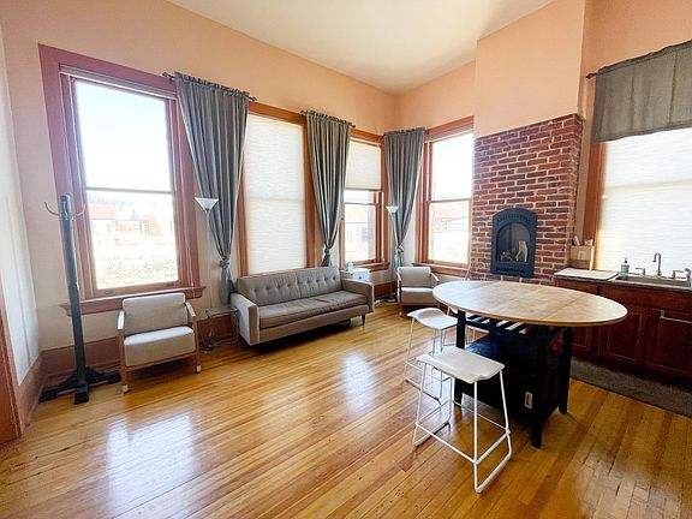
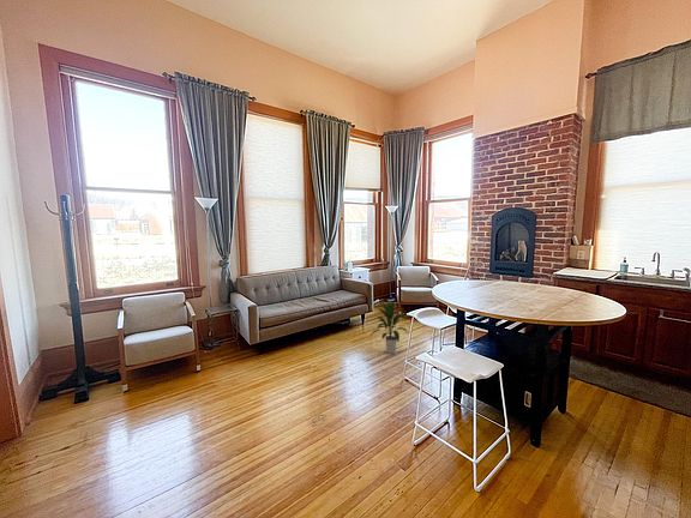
+ indoor plant [368,300,409,355]
